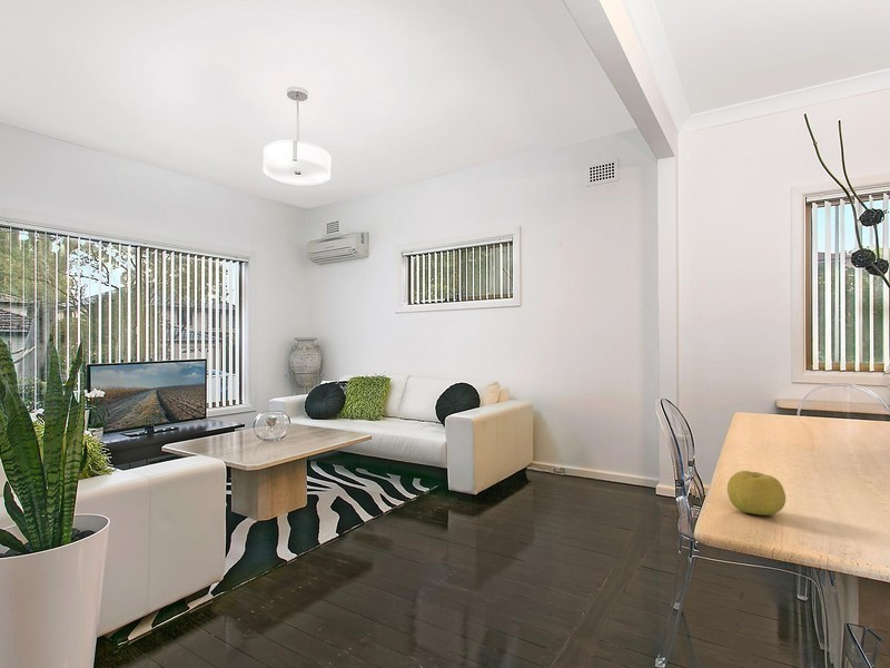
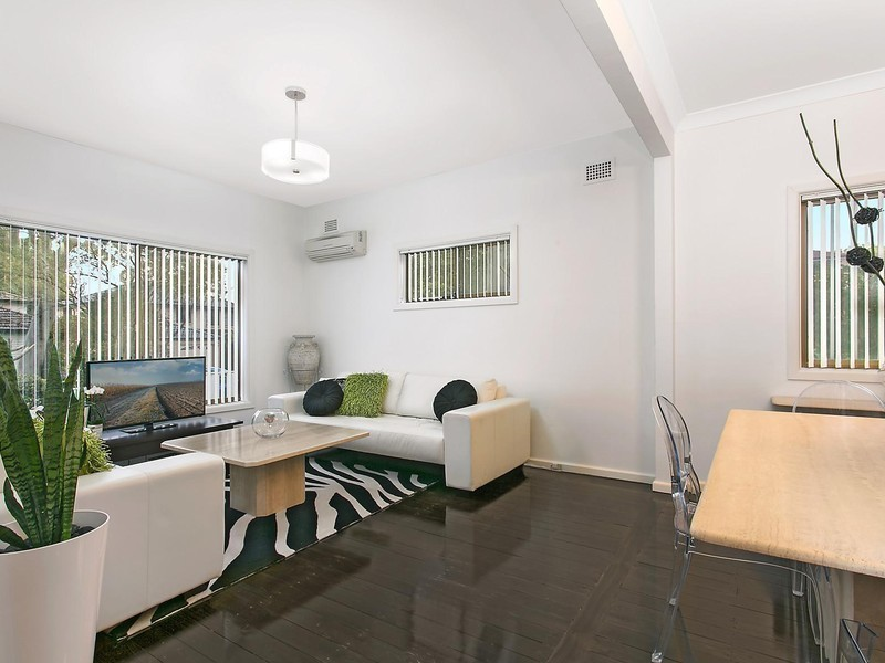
- fruit [726,470,787,517]
